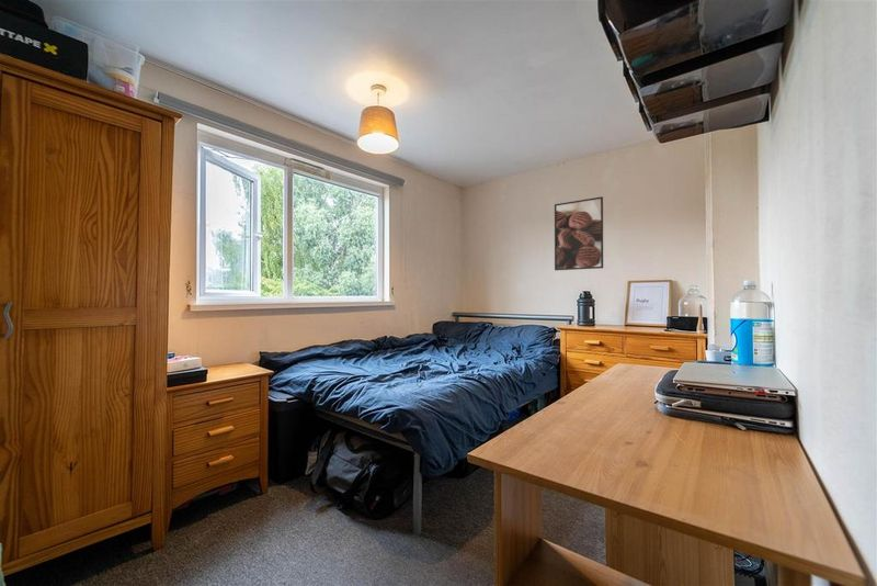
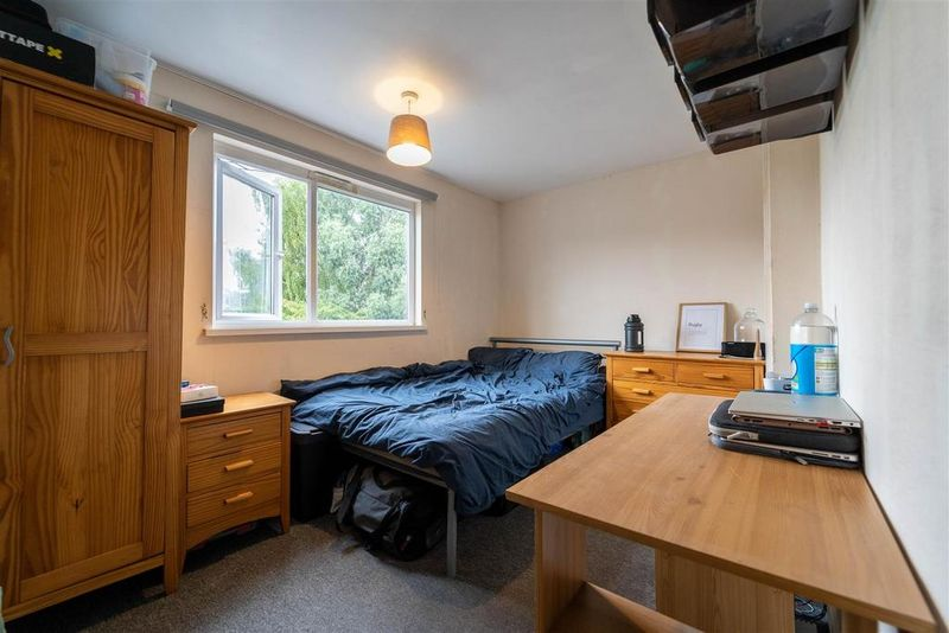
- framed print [554,195,604,271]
